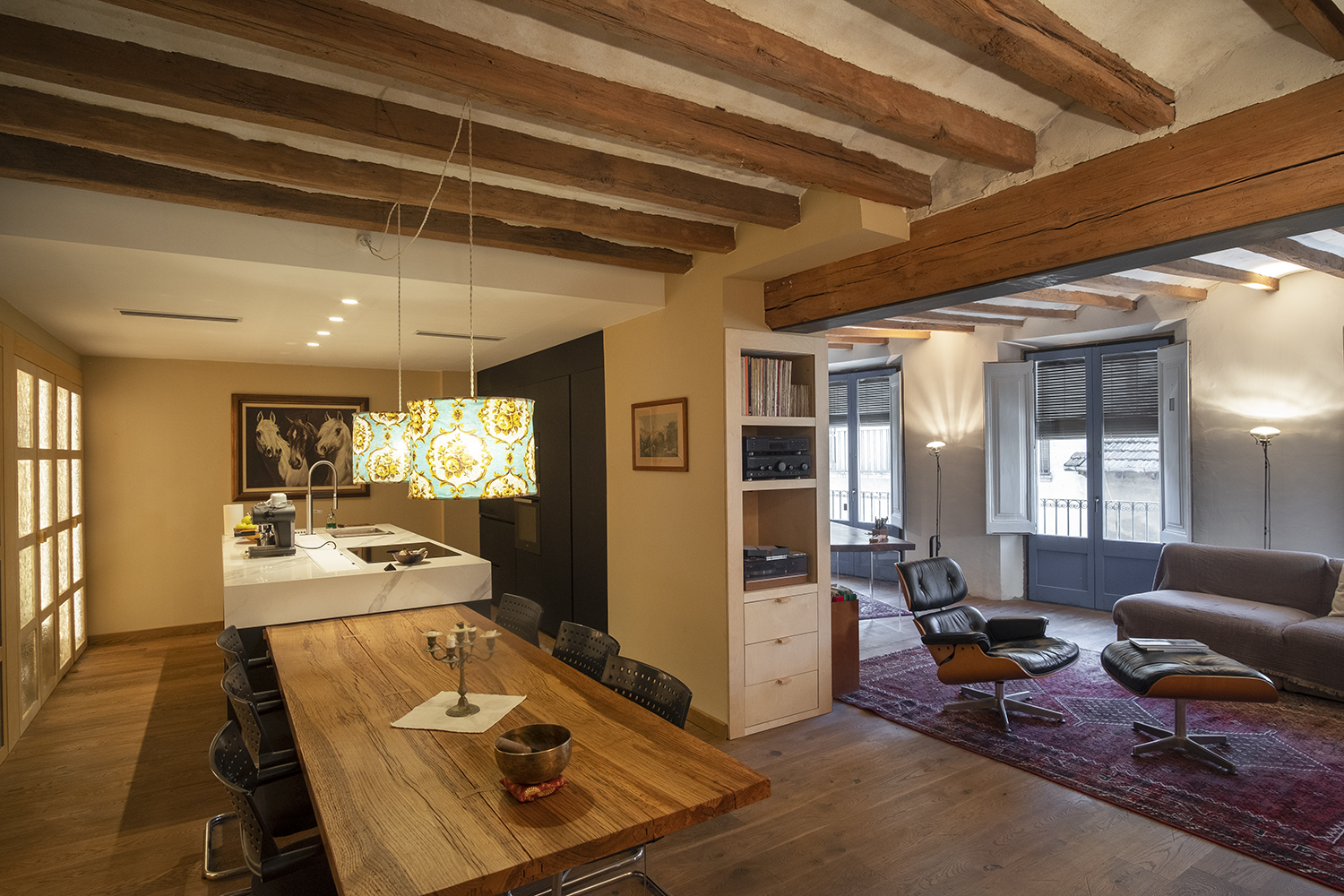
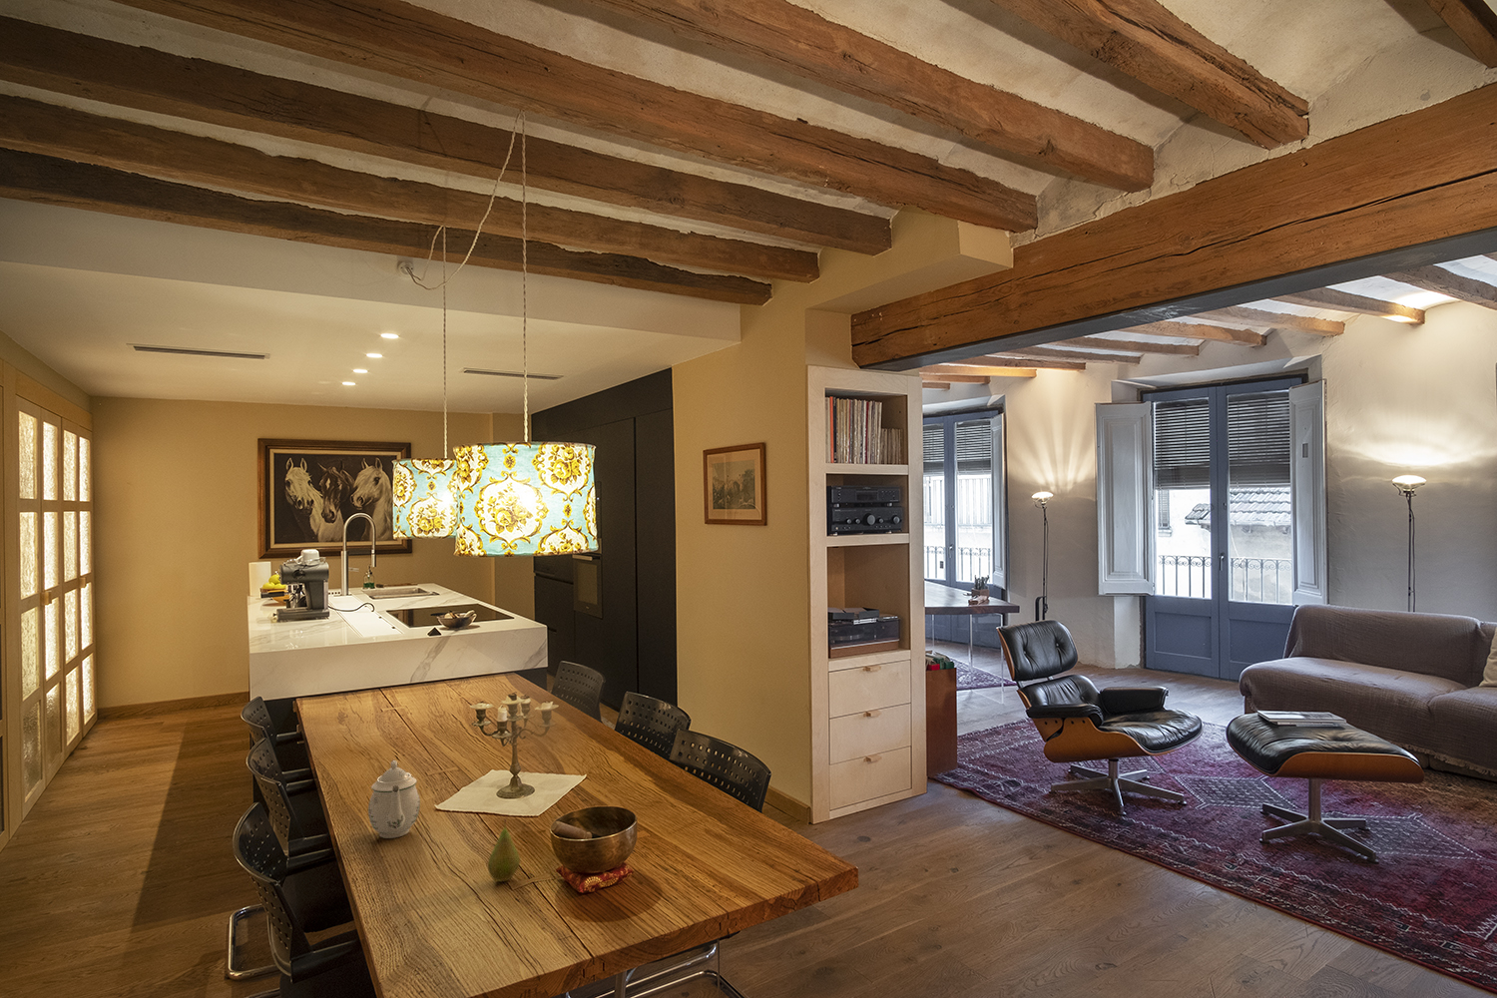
+ teapot [368,760,421,840]
+ fruit [487,819,521,882]
